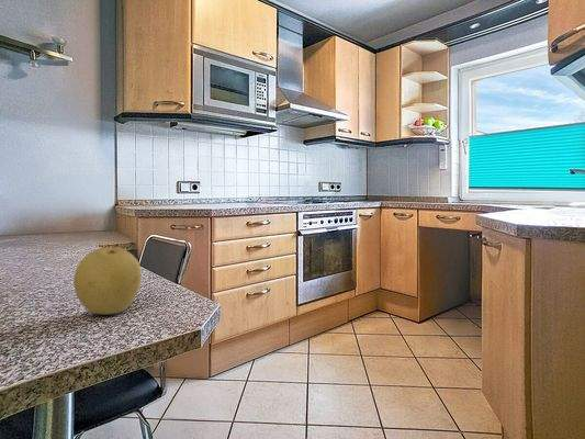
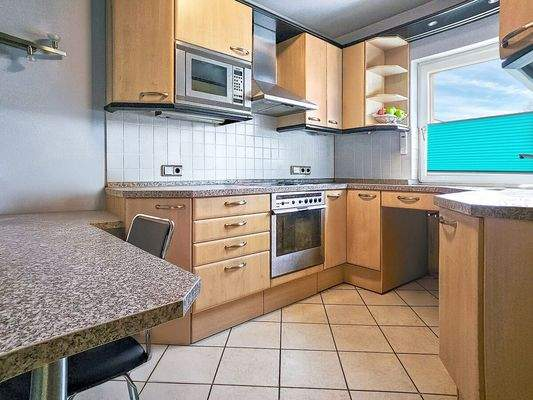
- fruit [72,246,143,315]
